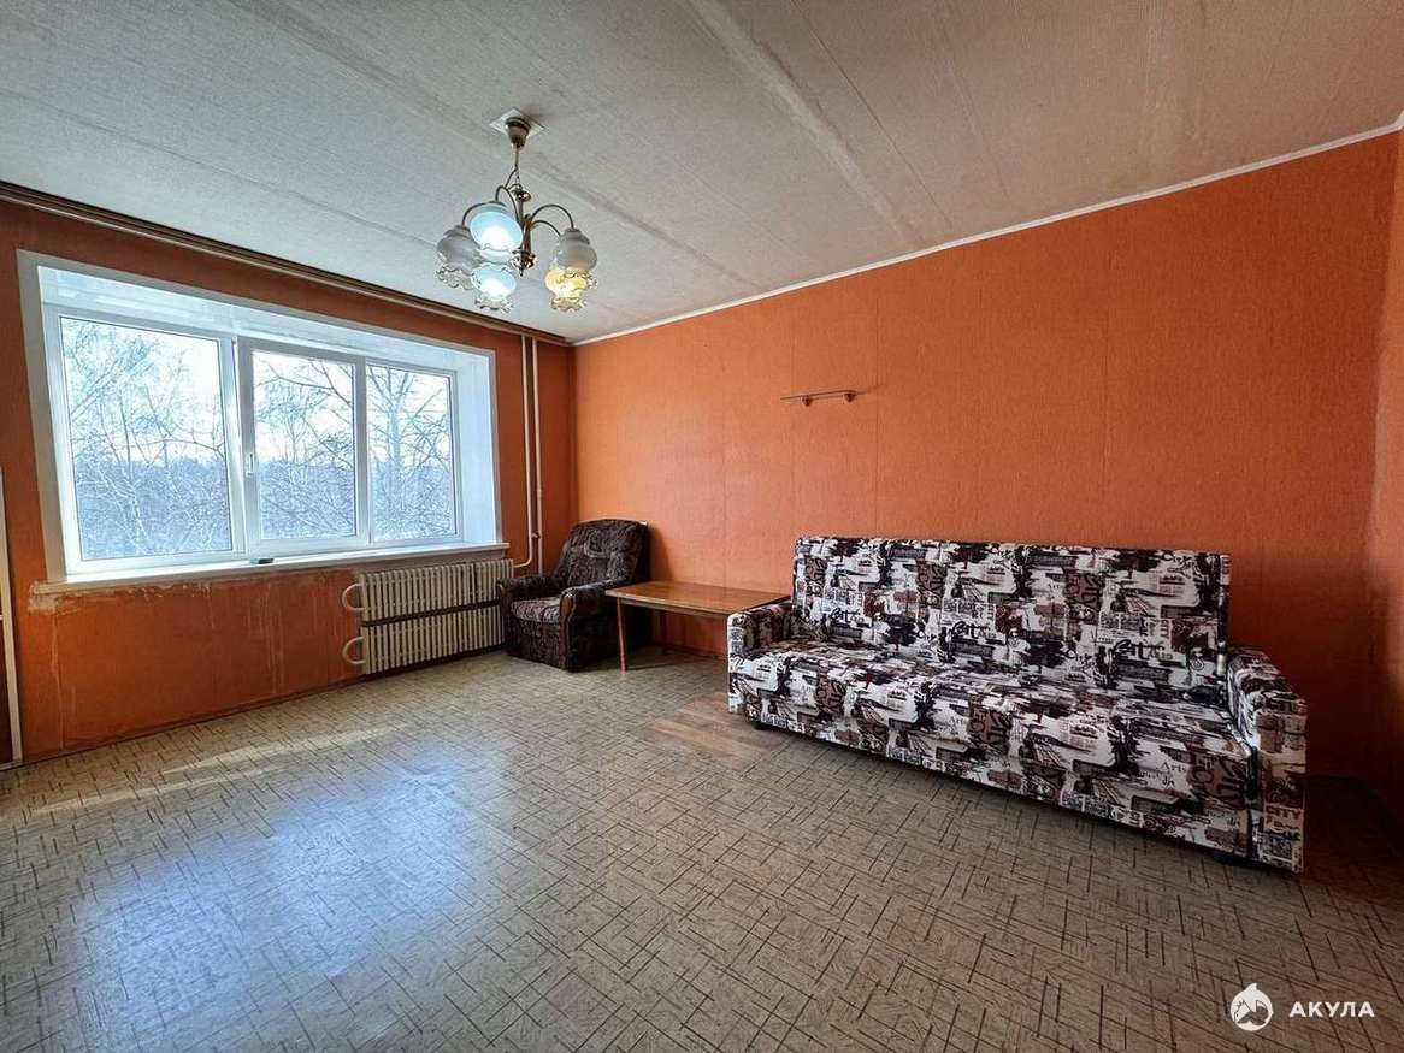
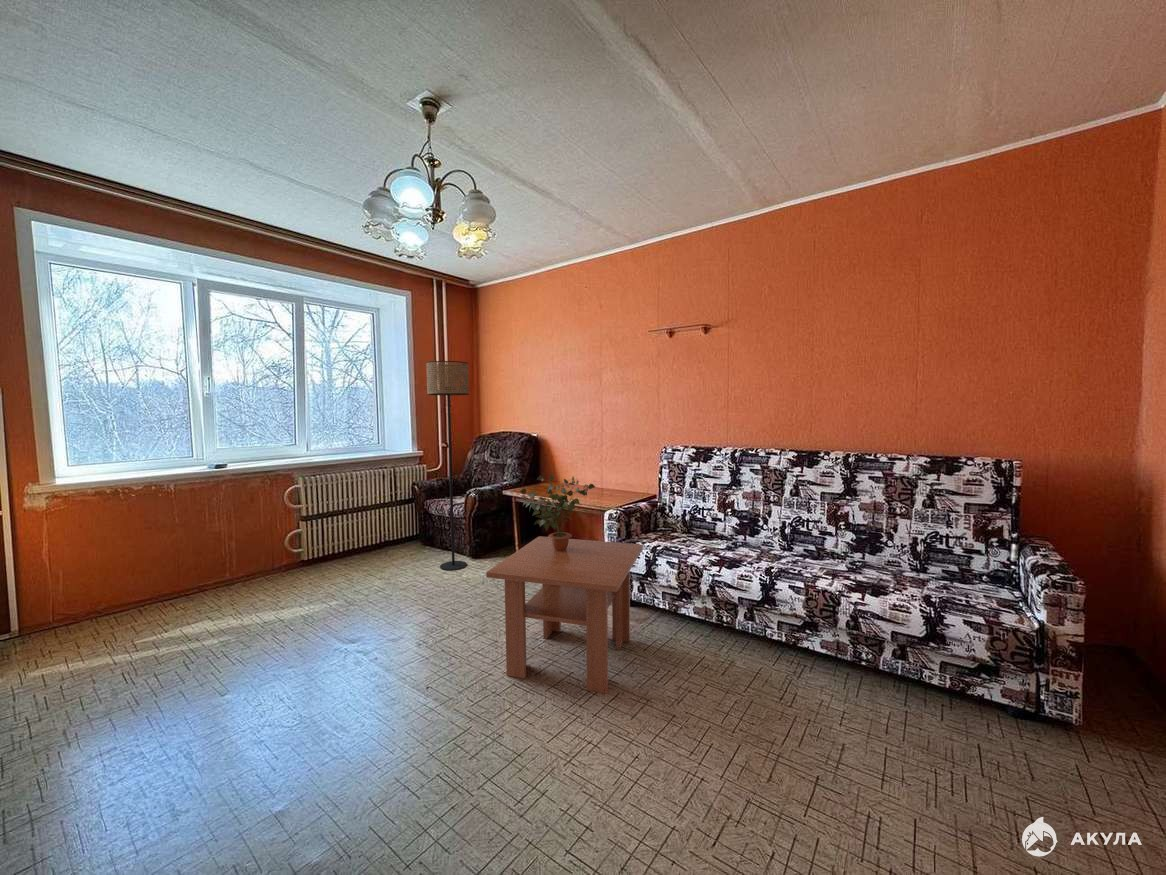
+ floor lamp [425,360,470,571]
+ potted plant [519,474,596,551]
+ coffee table [485,535,644,695]
